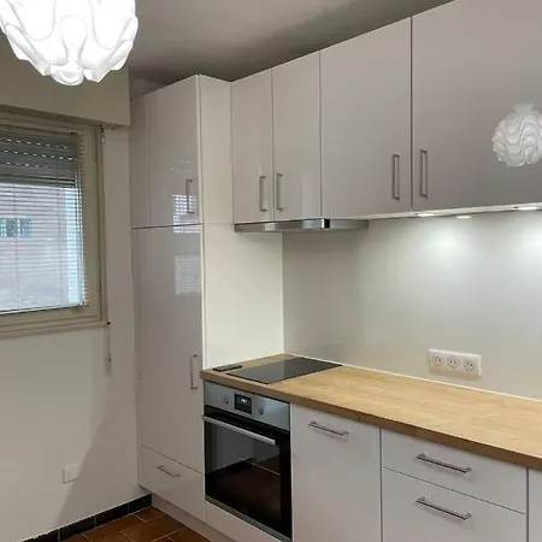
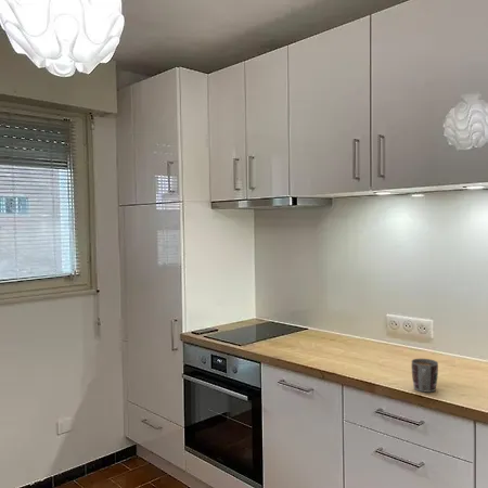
+ mug [411,358,439,394]
